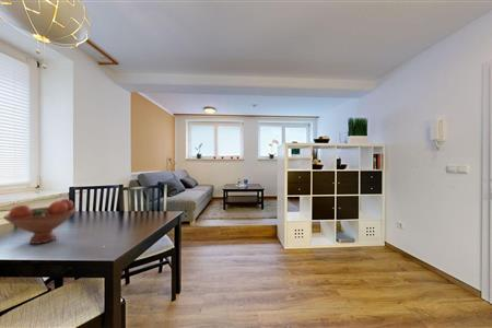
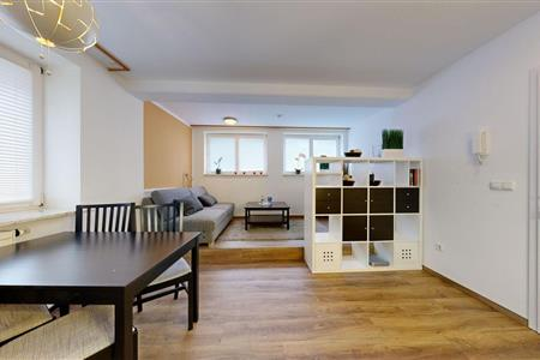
- fruit bowl [2,198,78,245]
